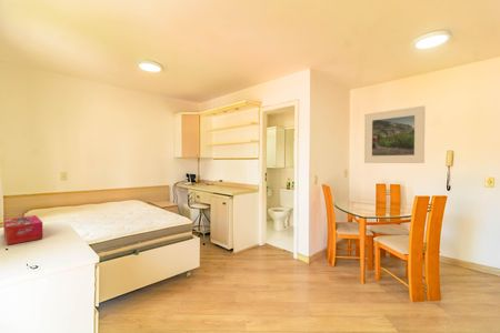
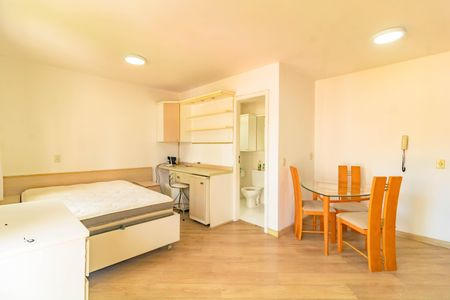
- tissue box [2,214,43,246]
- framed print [363,105,426,164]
